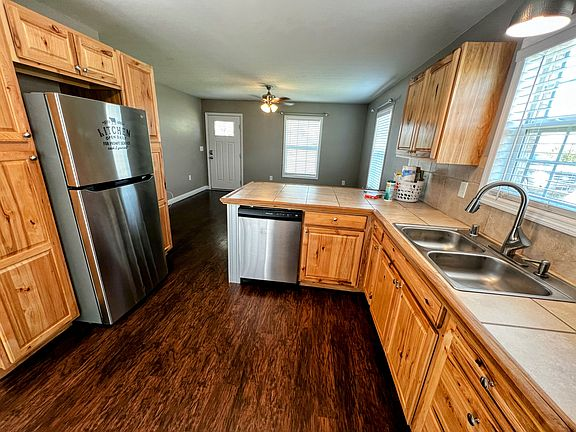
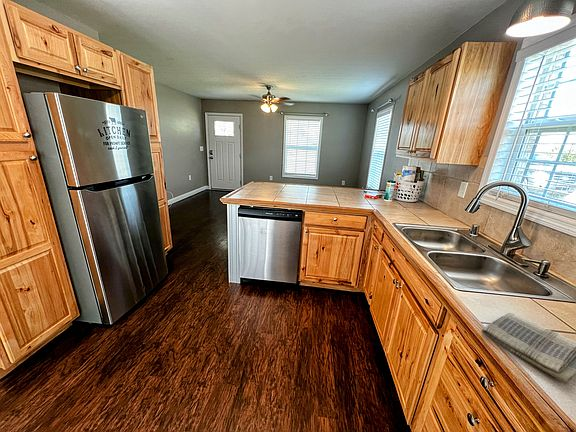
+ dish towel [481,312,576,385]
